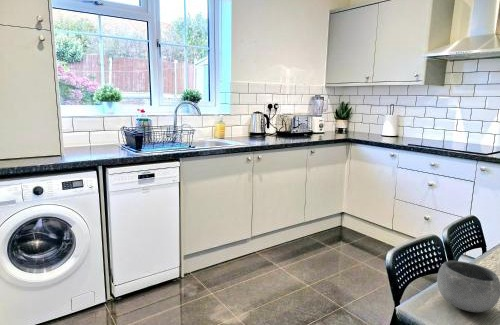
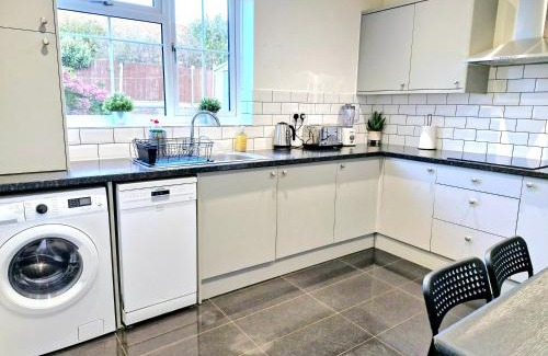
- bowl [436,260,500,313]
